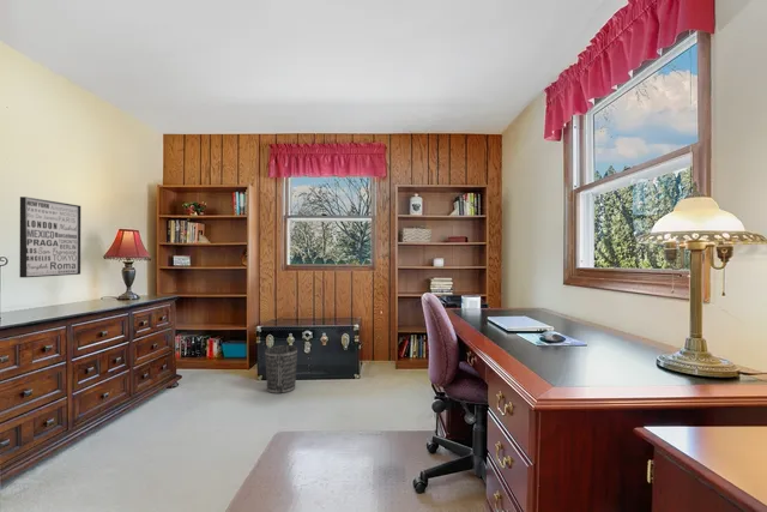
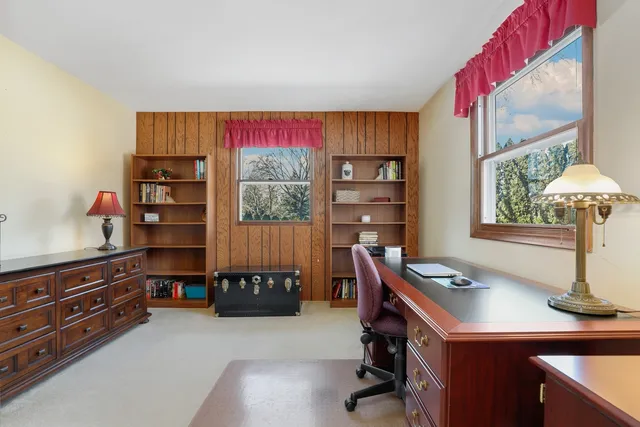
- wall art [18,195,81,278]
- wastebasket [264,344,298,394]
